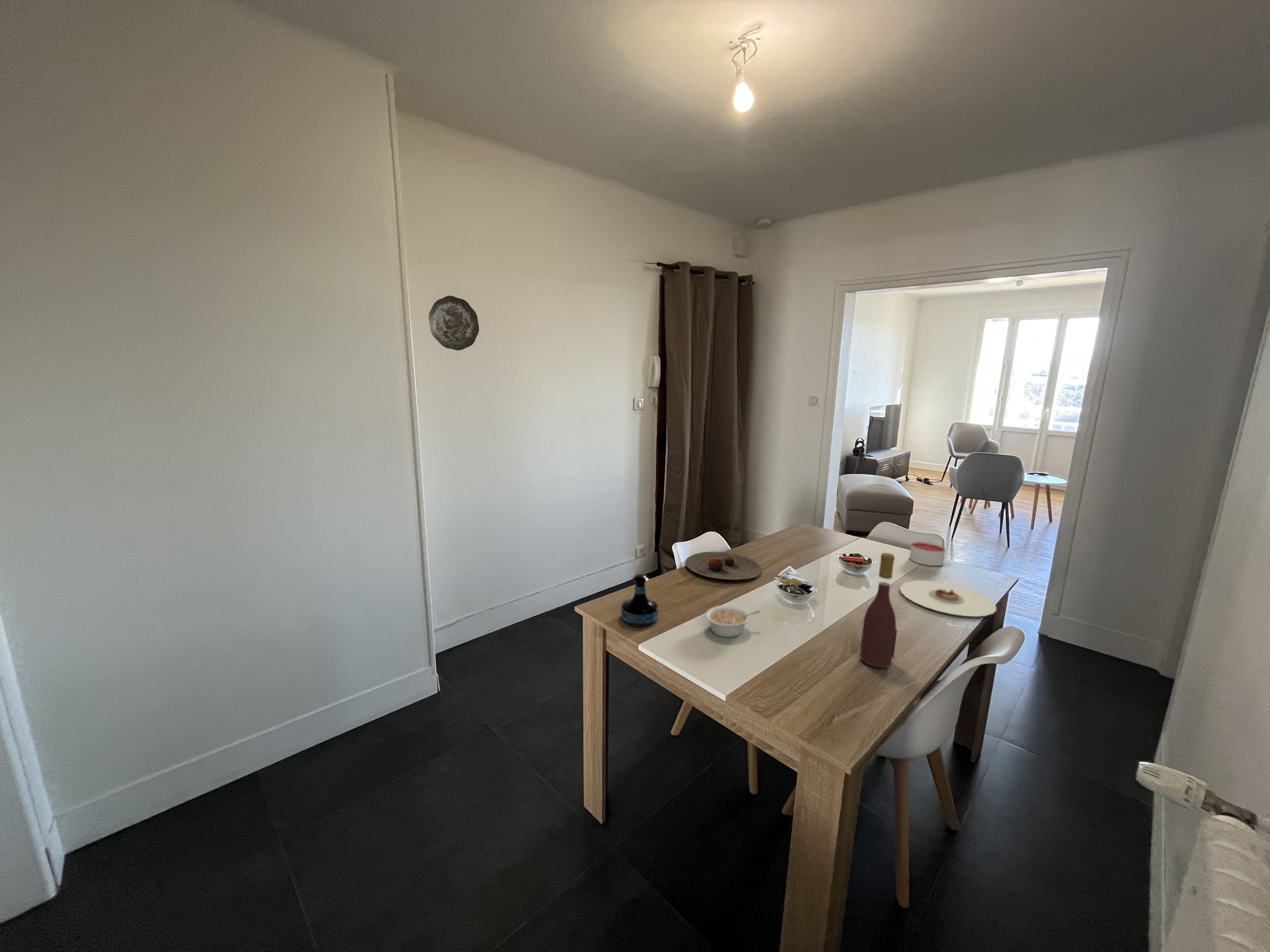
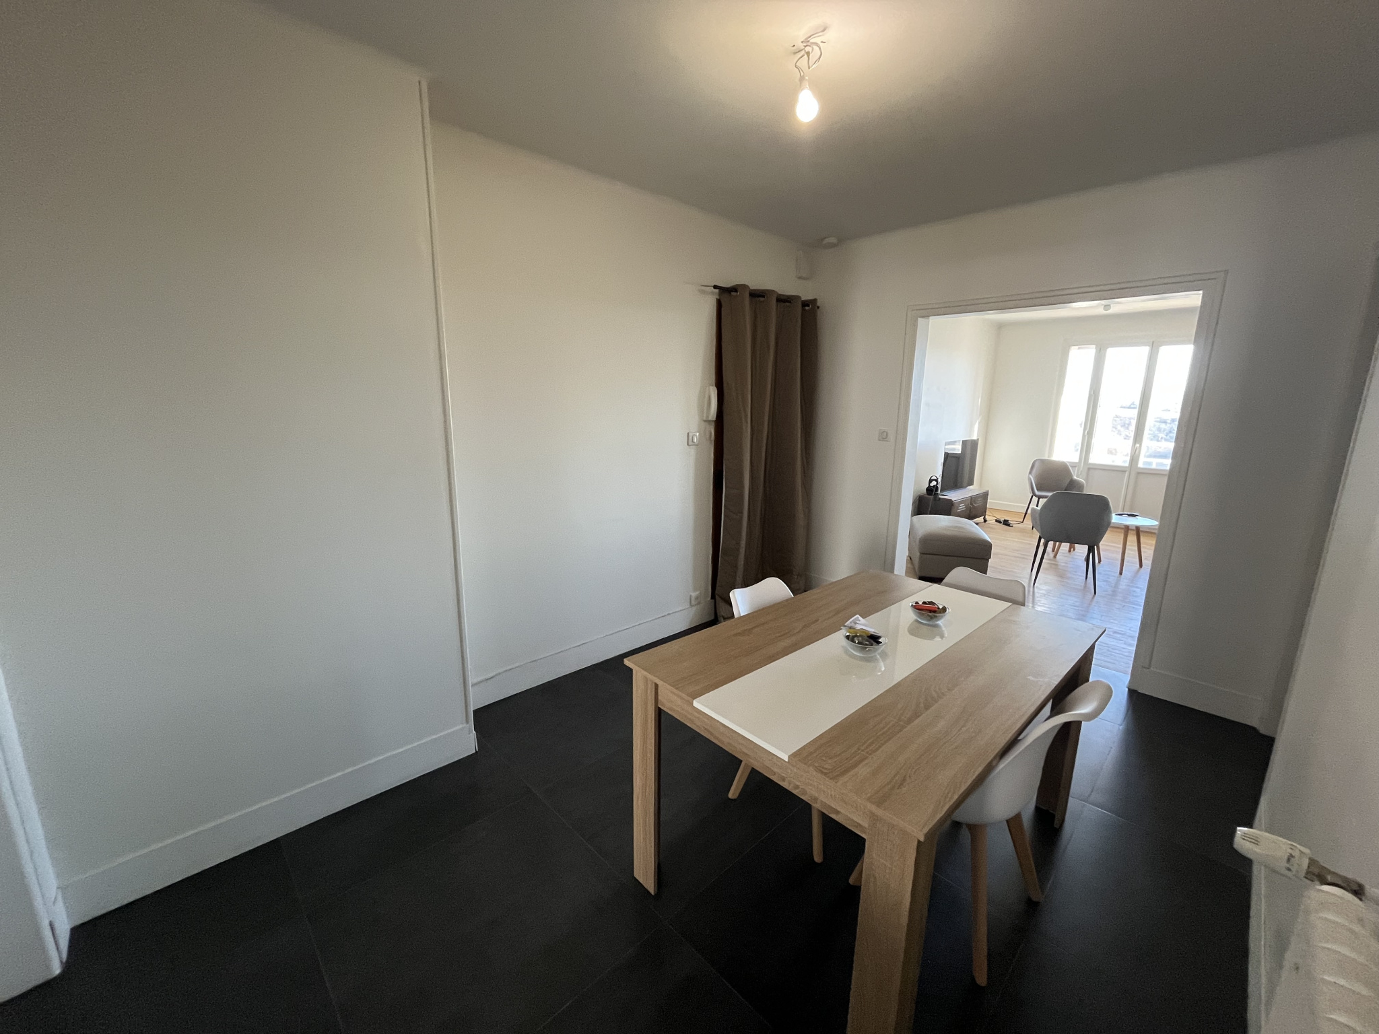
- legume [704,605,760,638]
- tequila bottle [621,573,659,627]
- decorative plate [428,295,480,351]
- wine bottle [859,552,898,668]
- candle [909,541,946,566]
- plate [899,580,997,617]
- plate [685,551,762,580]
